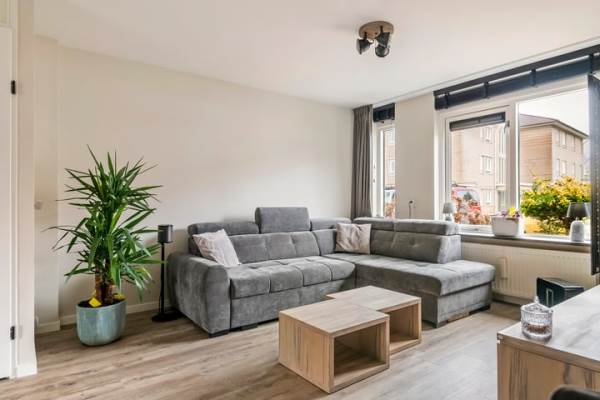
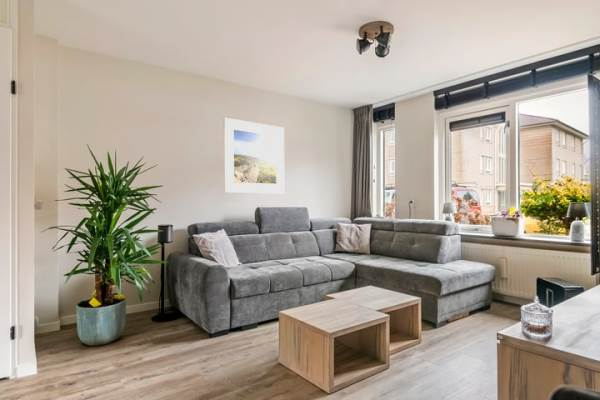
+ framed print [223,117,285,194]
